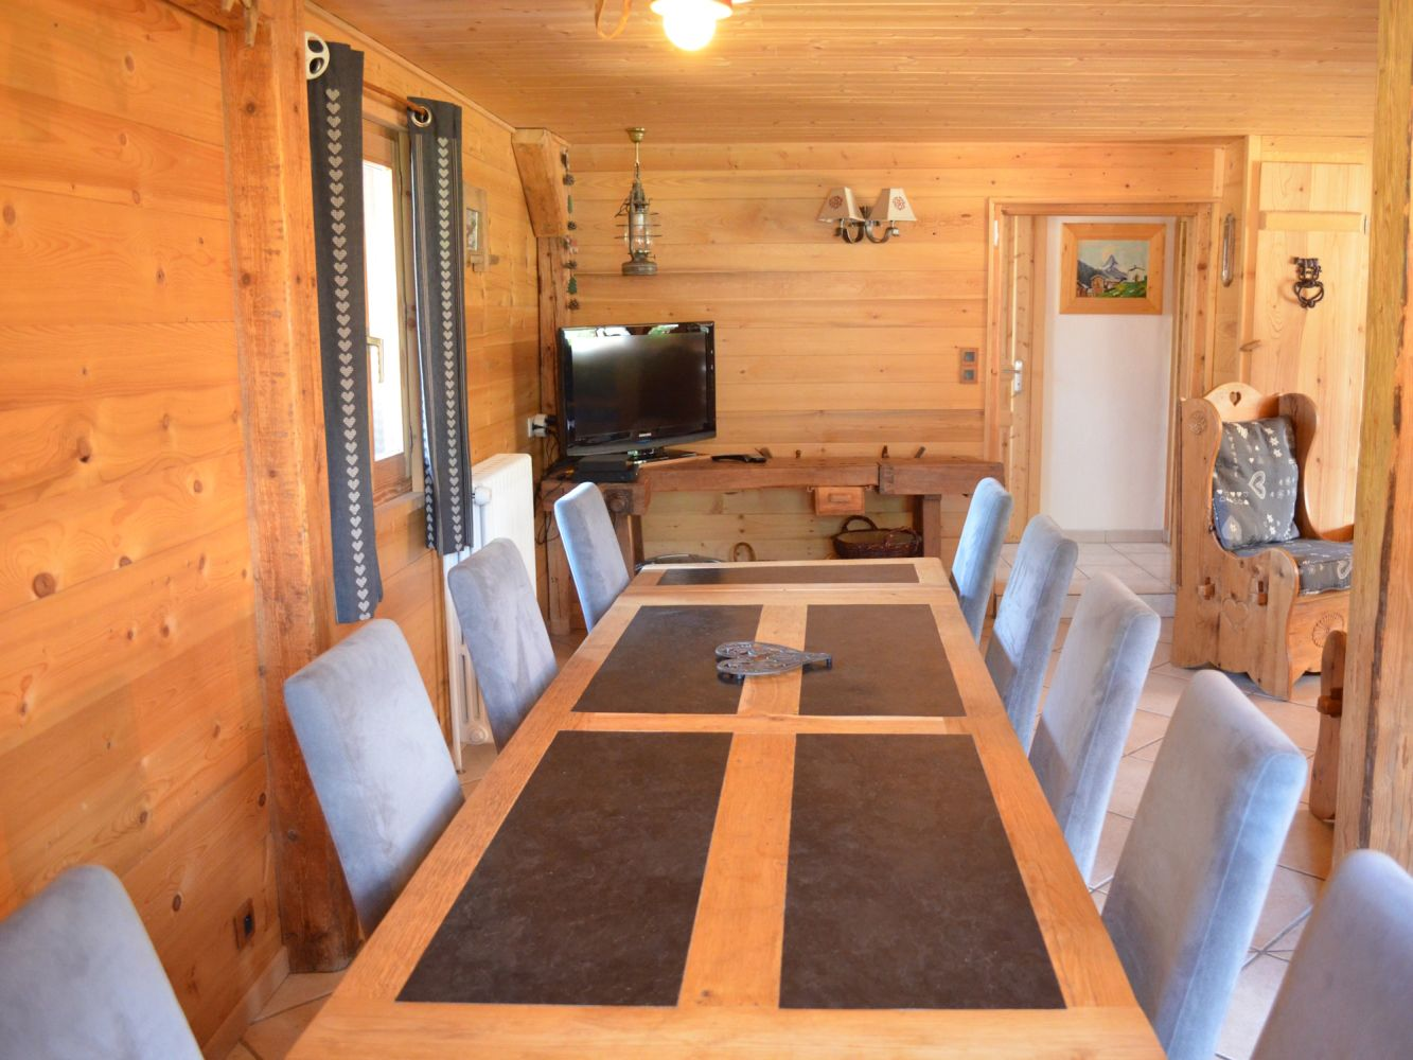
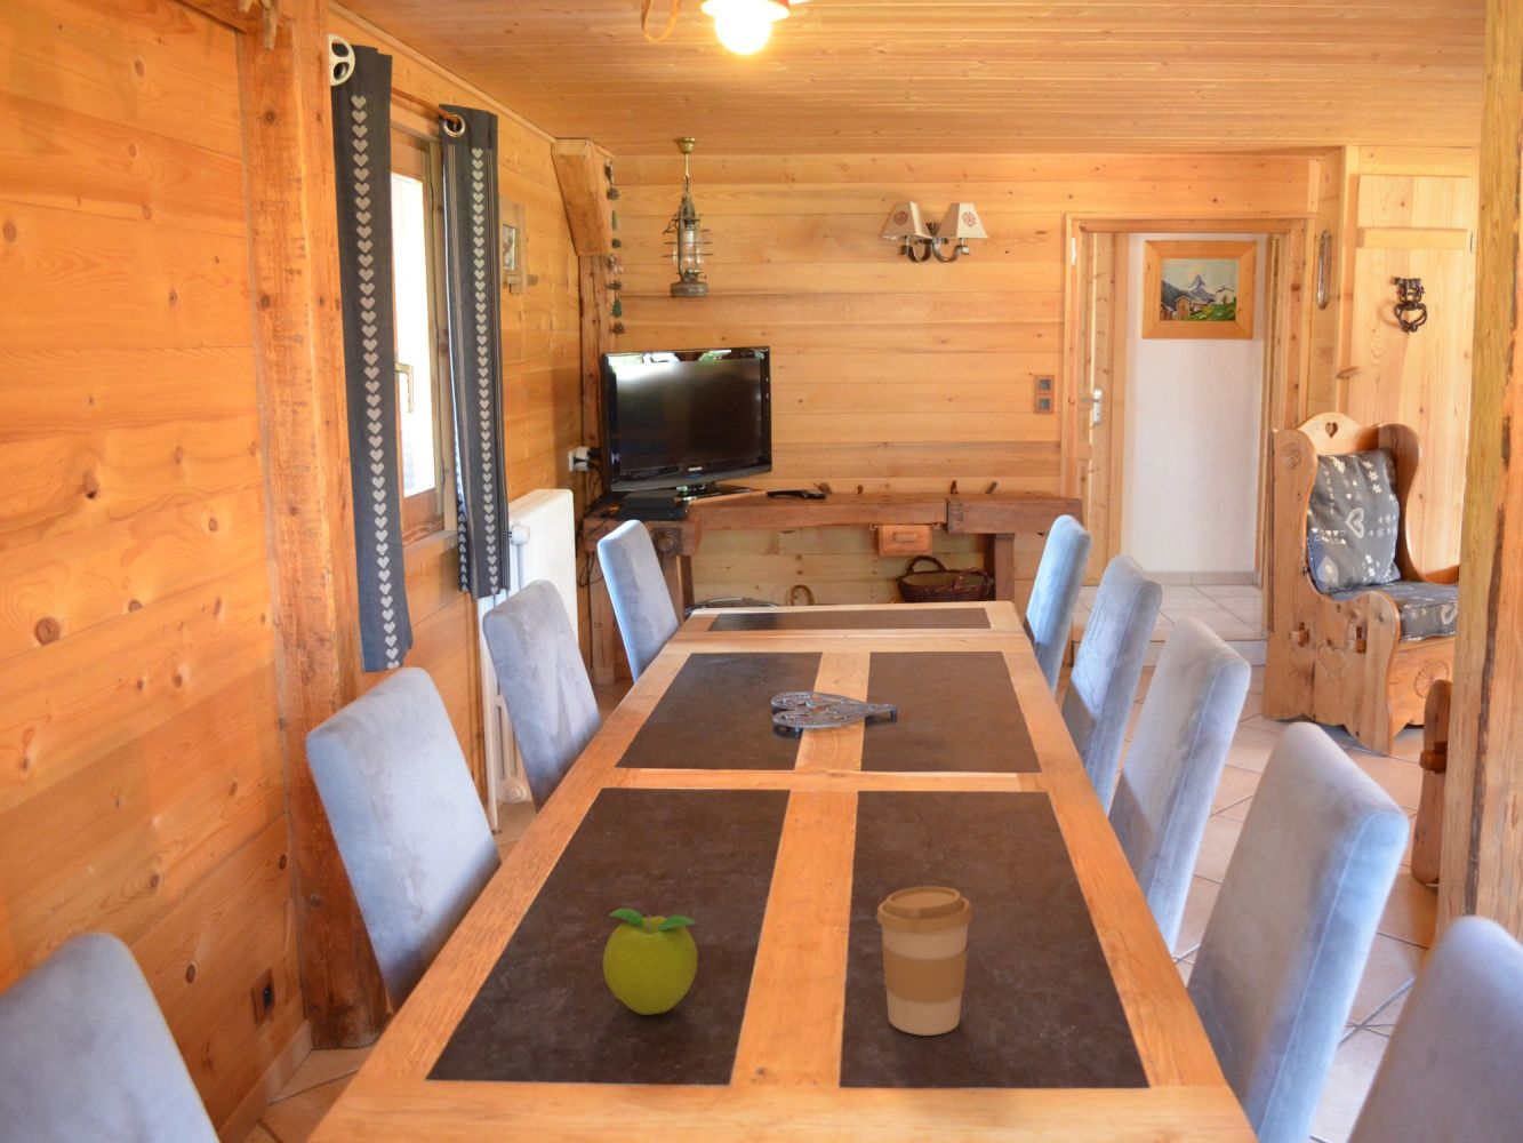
+ coffee cup [875,886,973,1036]
+ fruit [602,906,698,1016]
